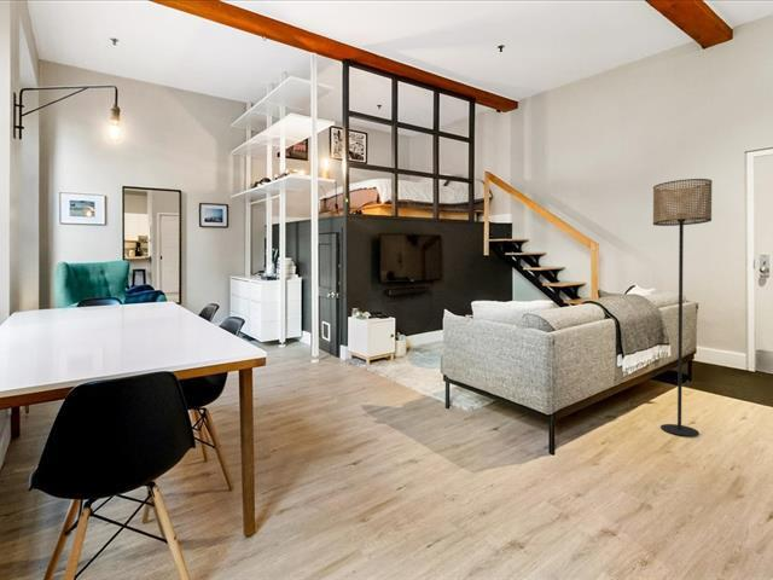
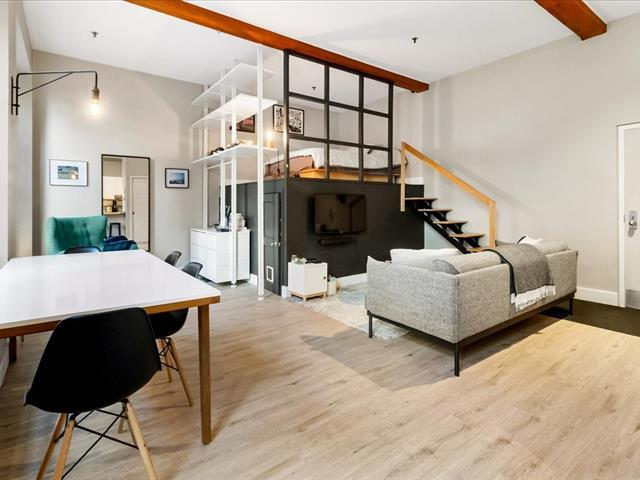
- floor lamp [652,178,714,437]
